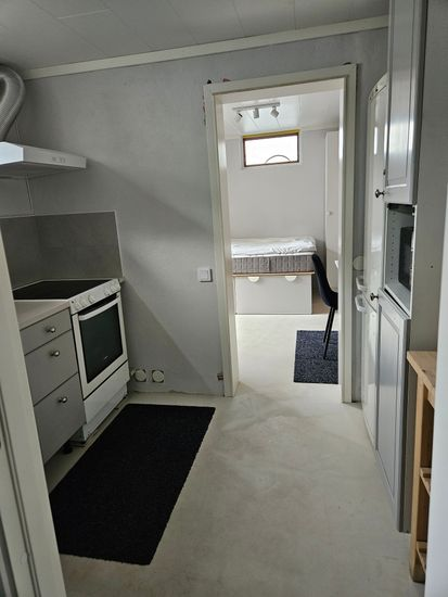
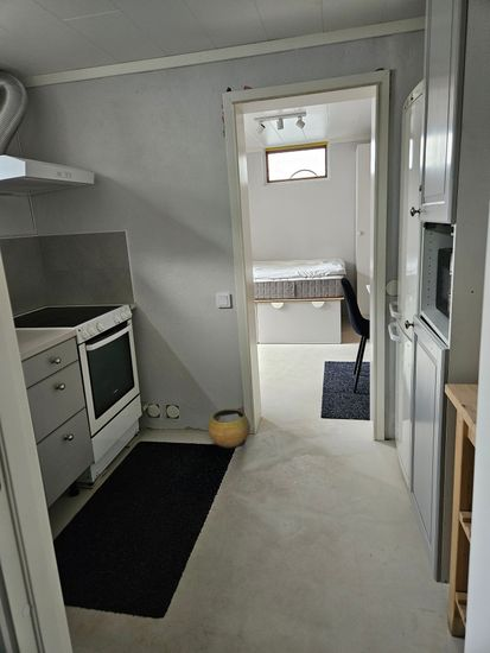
+ clay pot [206,407,252,450]
